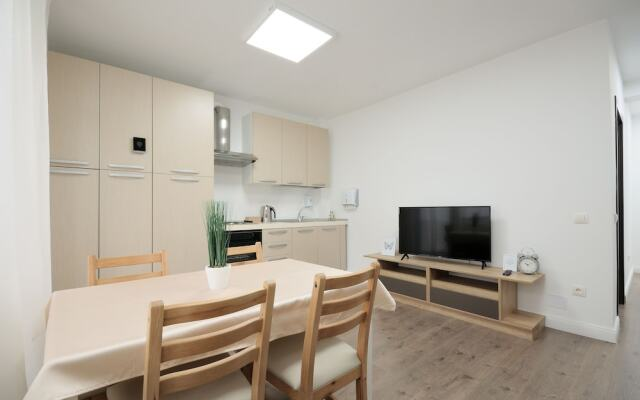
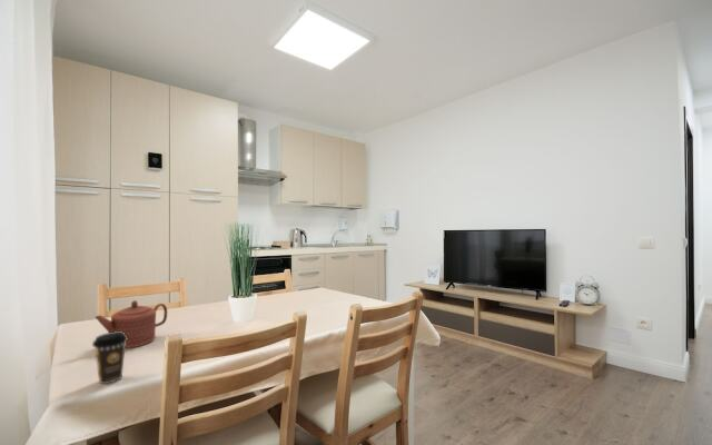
+ coffee cup [91,332,128,385]
+ teapot [95,299,168,349]
